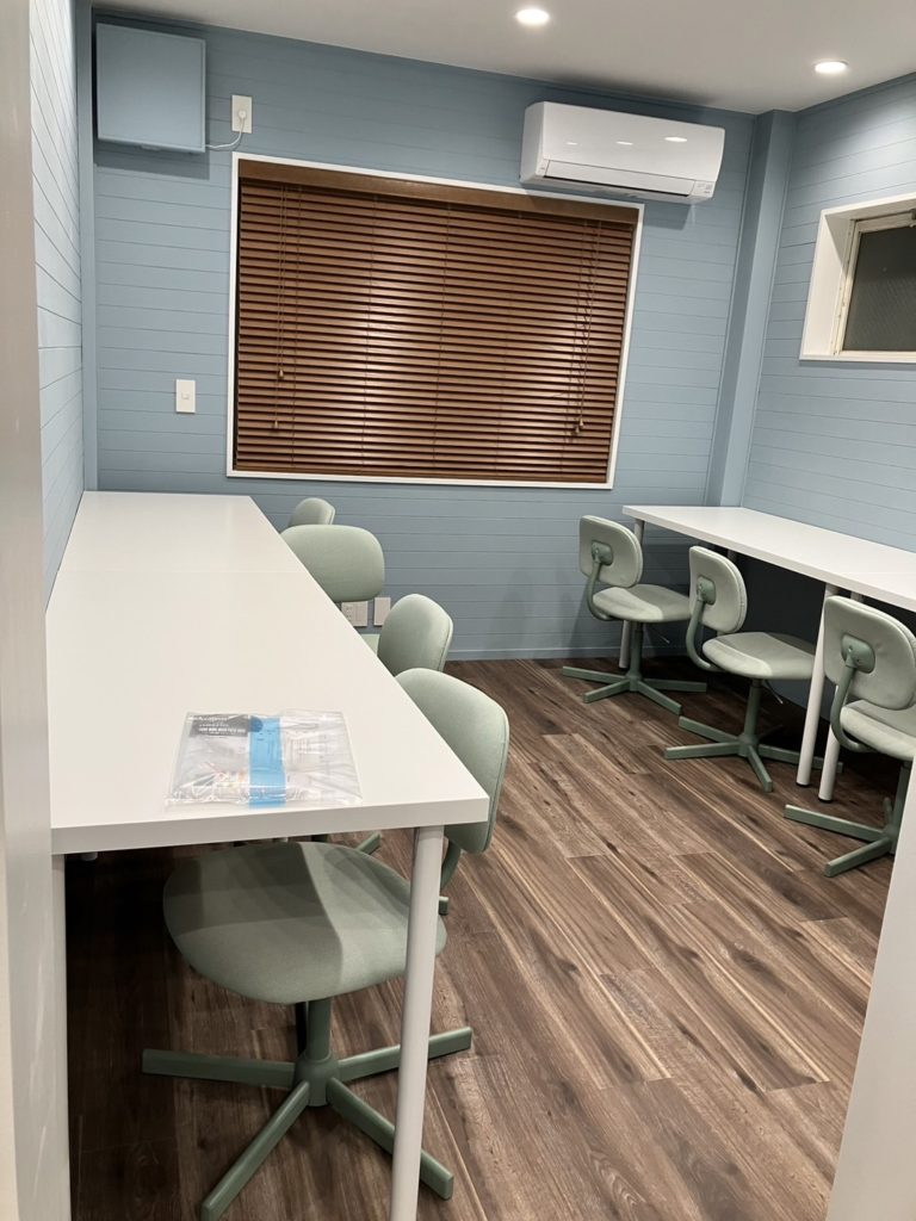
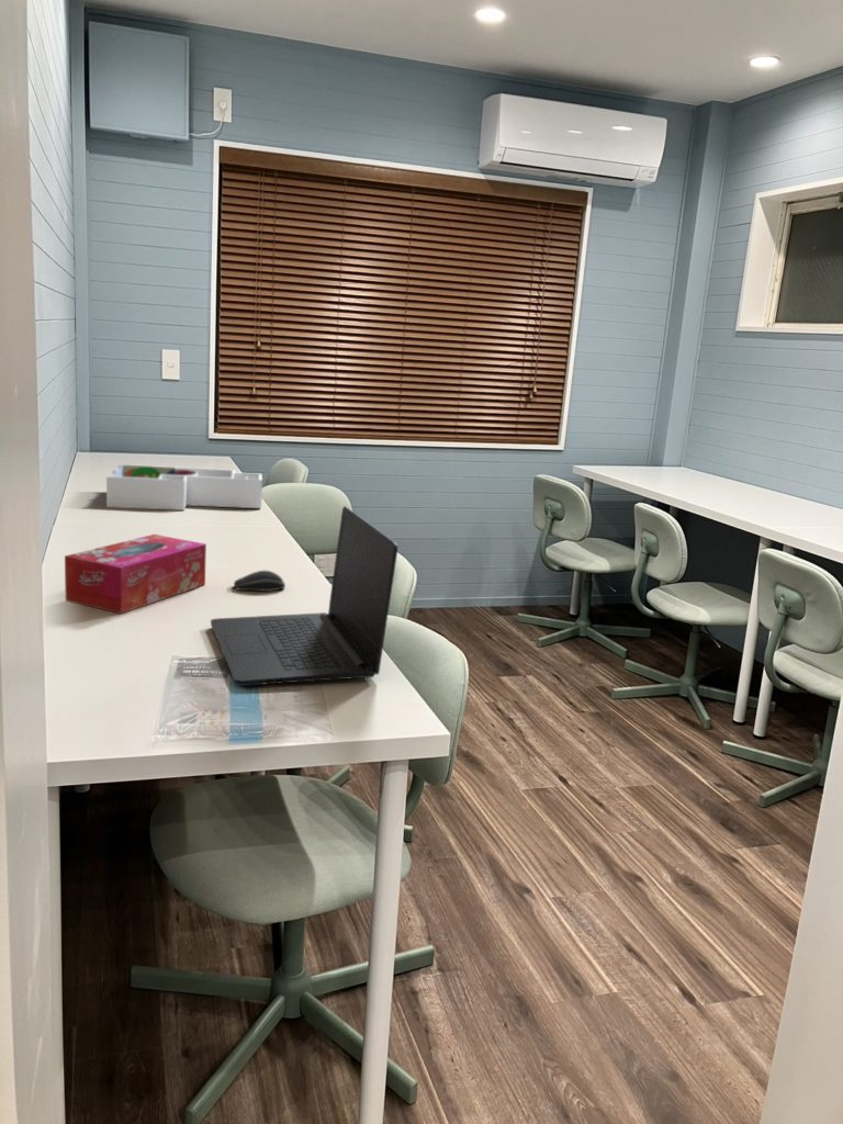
+ laptop [210,505,398,687]
+ tissue box [64,533,207,615]
+ desk organizer [105,463,263,512]
+ computer mouse [233,570,286,592]
